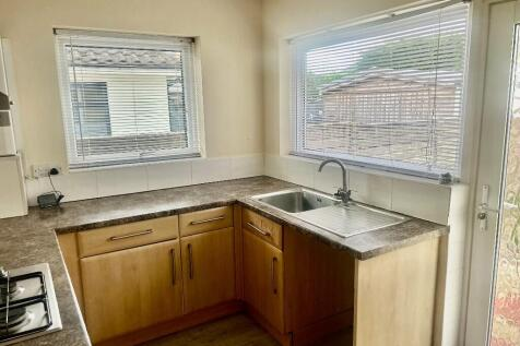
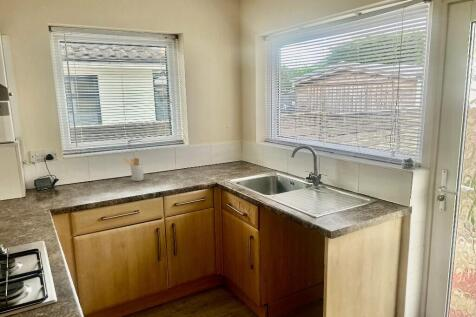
+ utensil holder [122,157,144,182]
